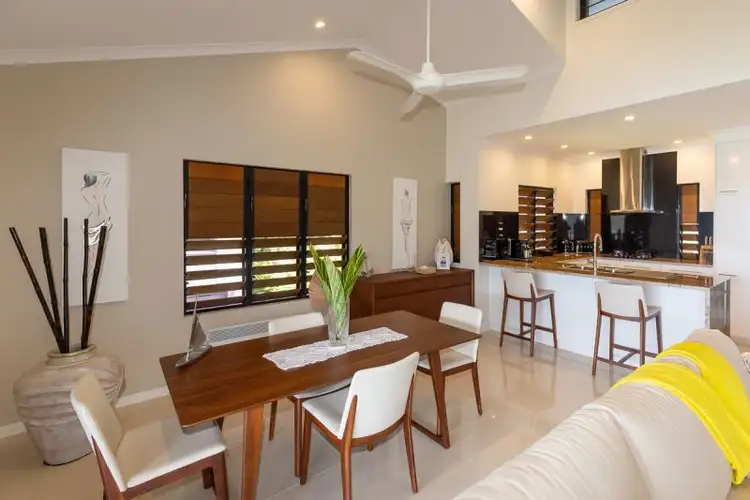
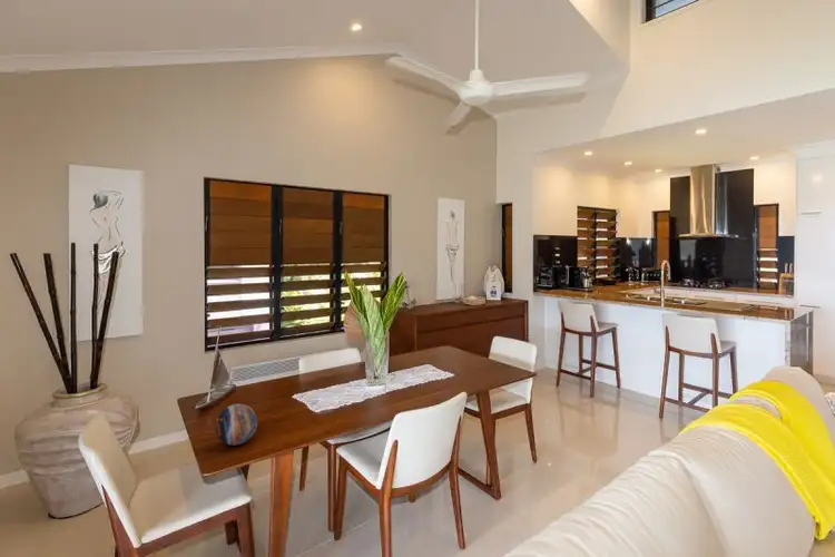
+ decorative orb [214,403,258,447]
